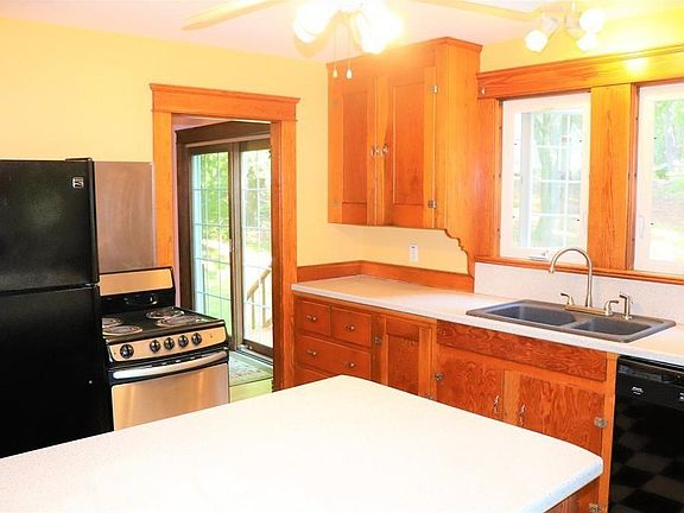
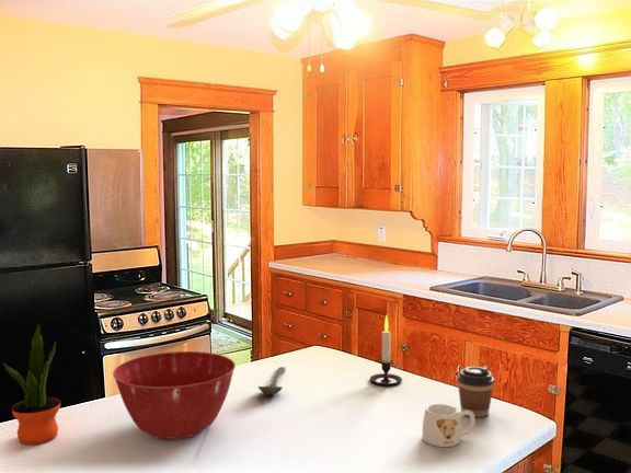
+ stirrer [257,366,287,395]
+ mixing bowl [112,350,237,441]
+ potted plant [2,323,61,446]
+ coffee cup [457,365,495,418]
+ candle [369,314,403,387]
+ mug [422,403,477,448]
